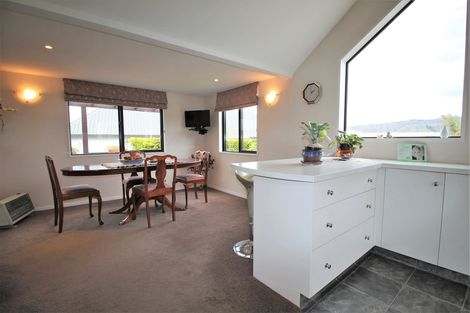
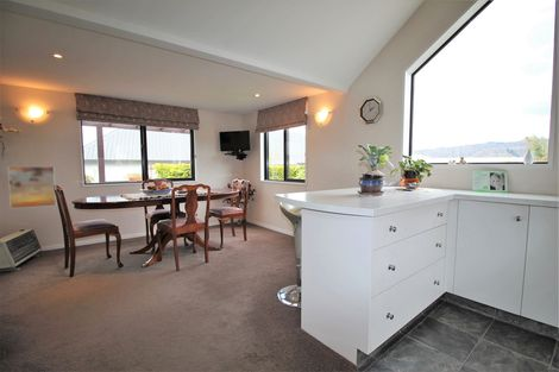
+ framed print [7,165,57,209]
